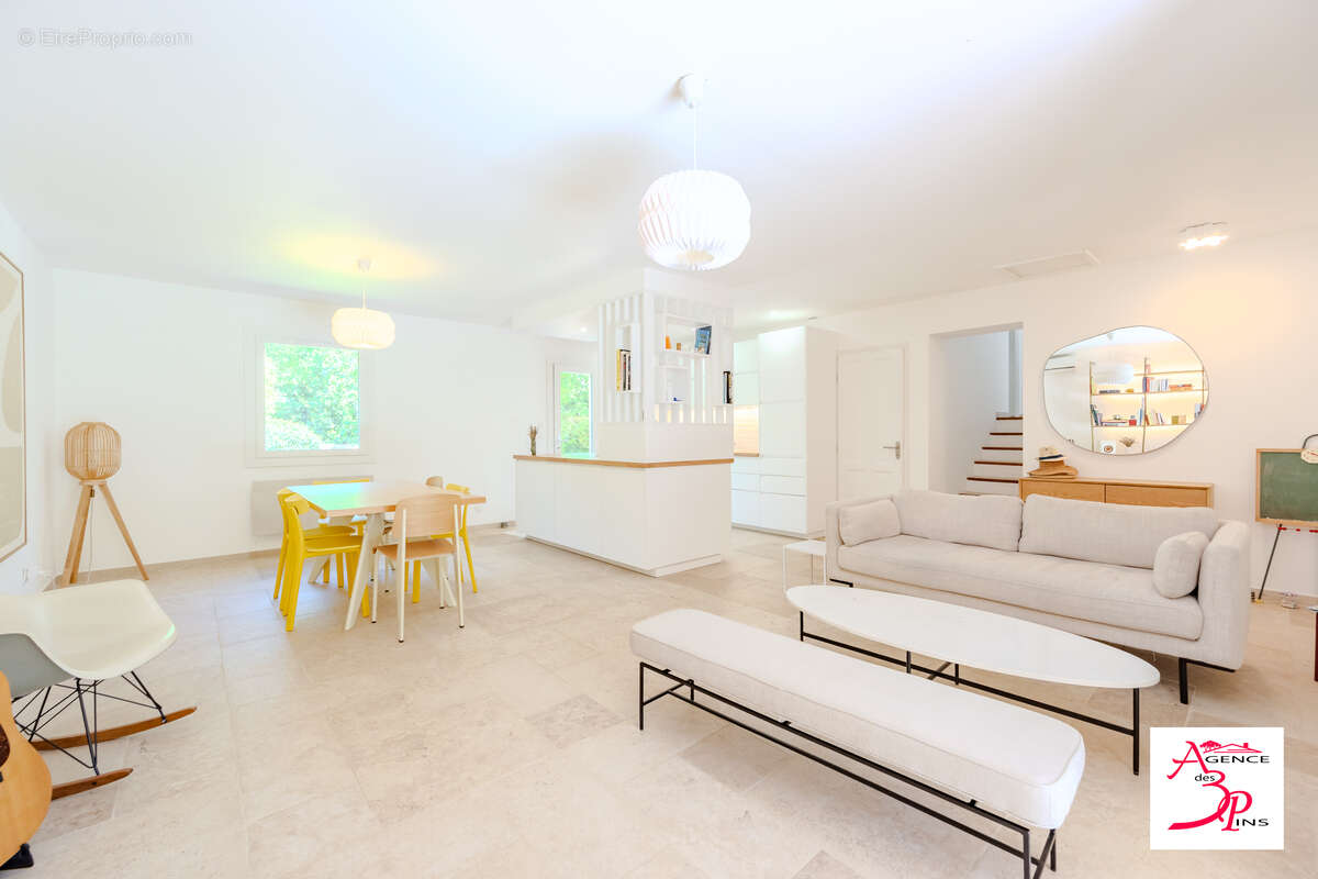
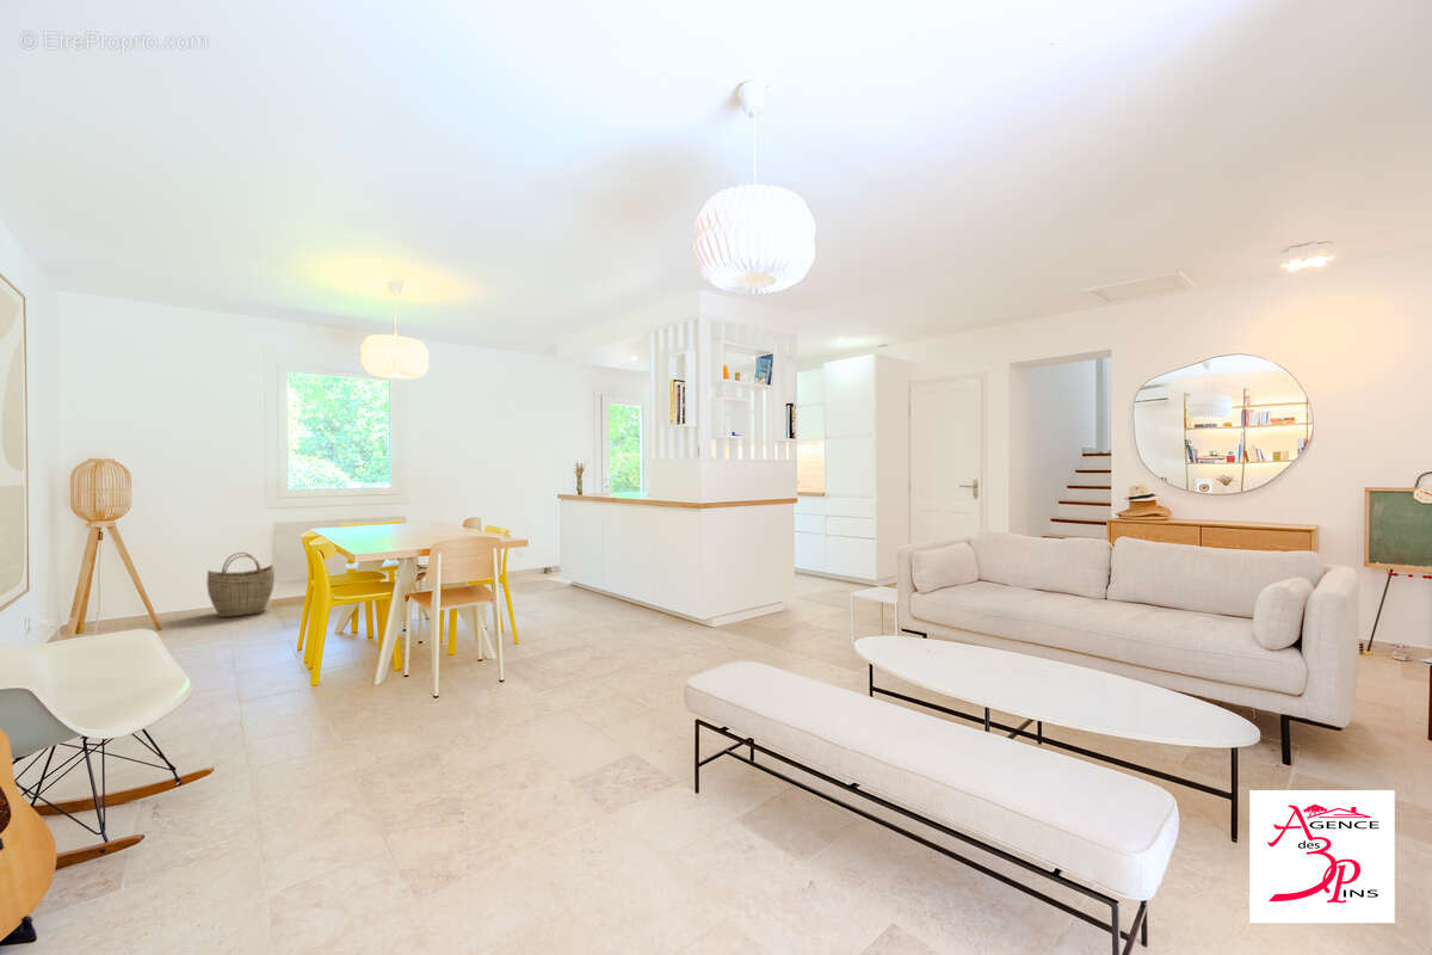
+ woven basket [205,552,276,618]
